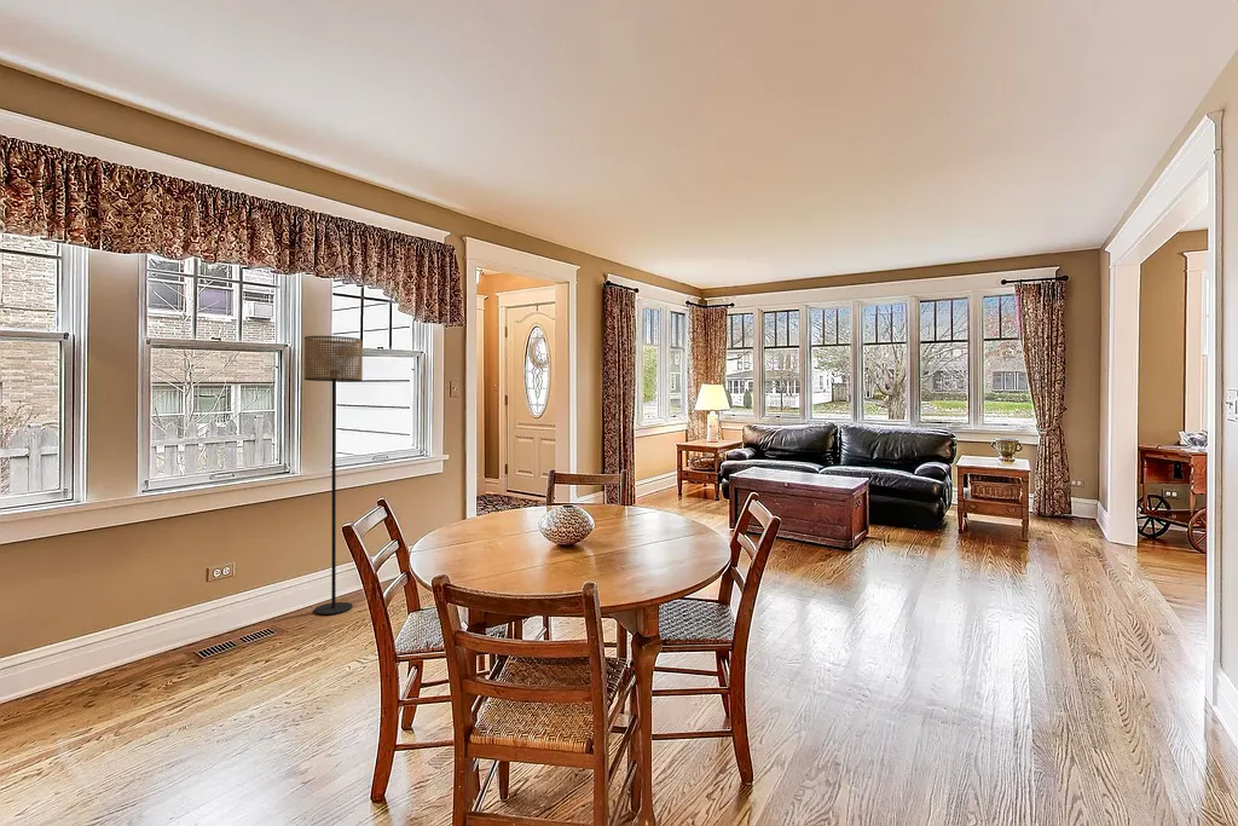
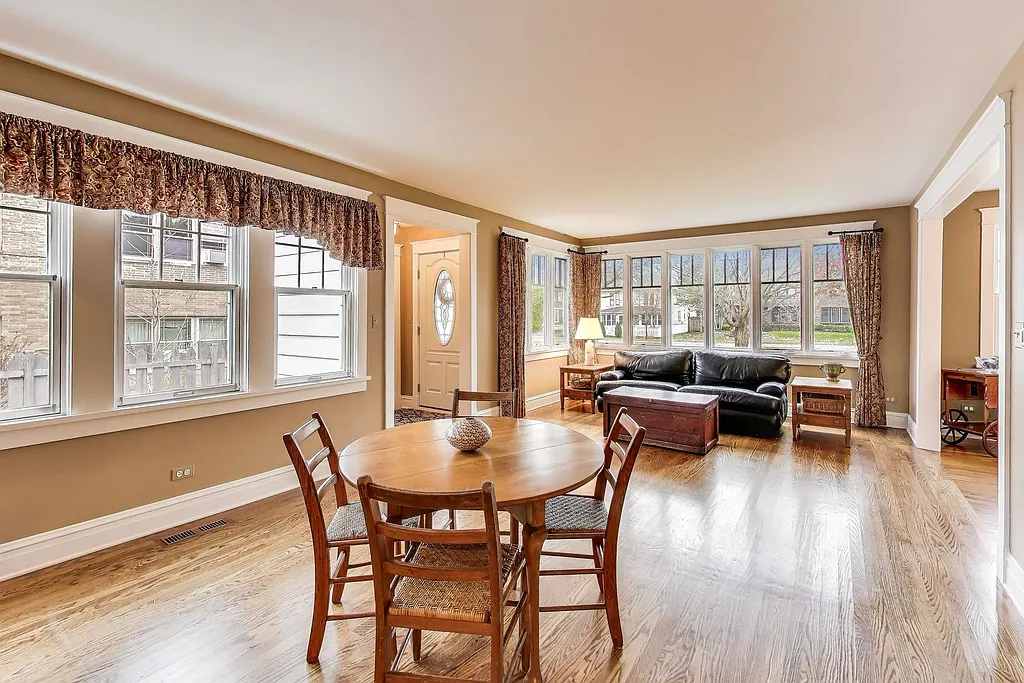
- floor lamp [303,335,364,616]
